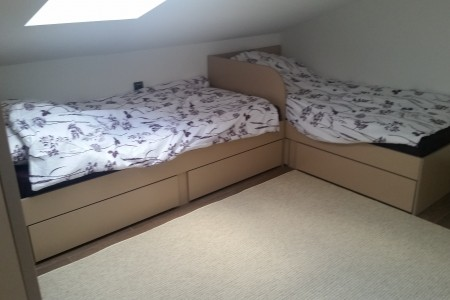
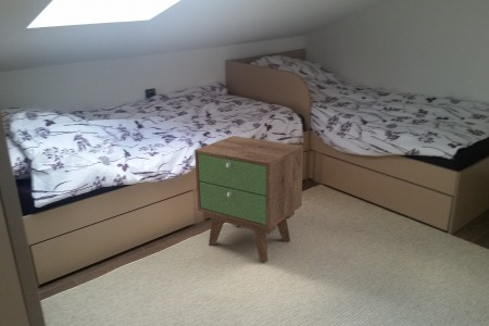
+ nightstand [193,135,304,263]
